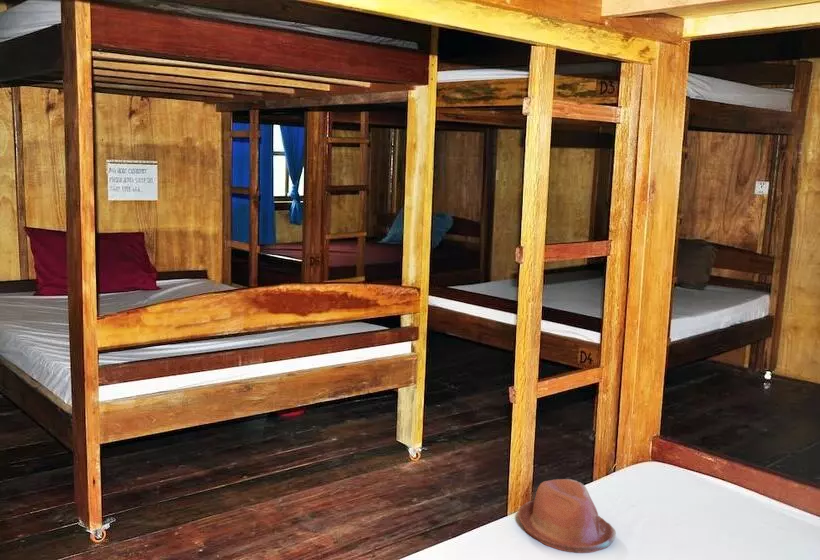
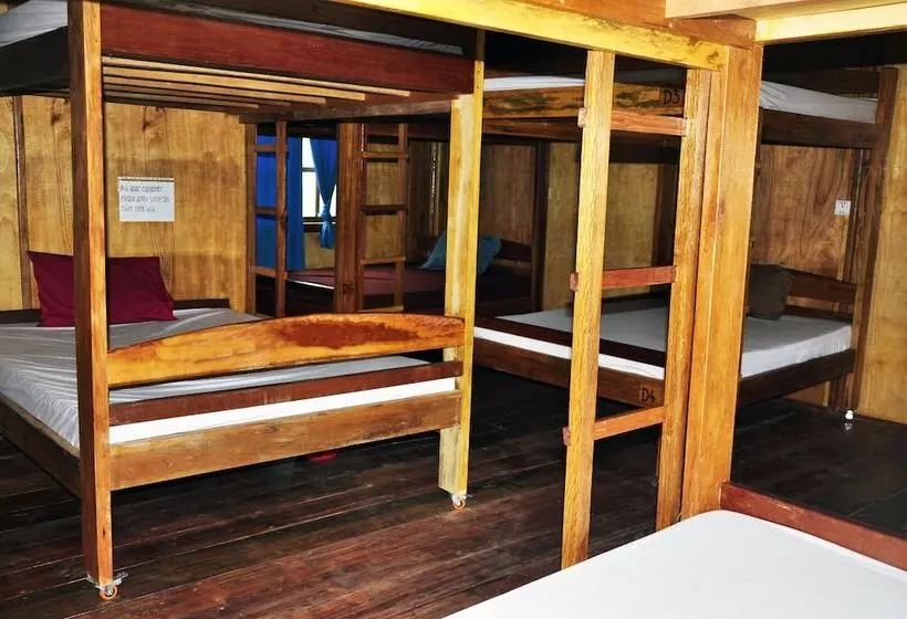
- hat [517,478,617,554]
